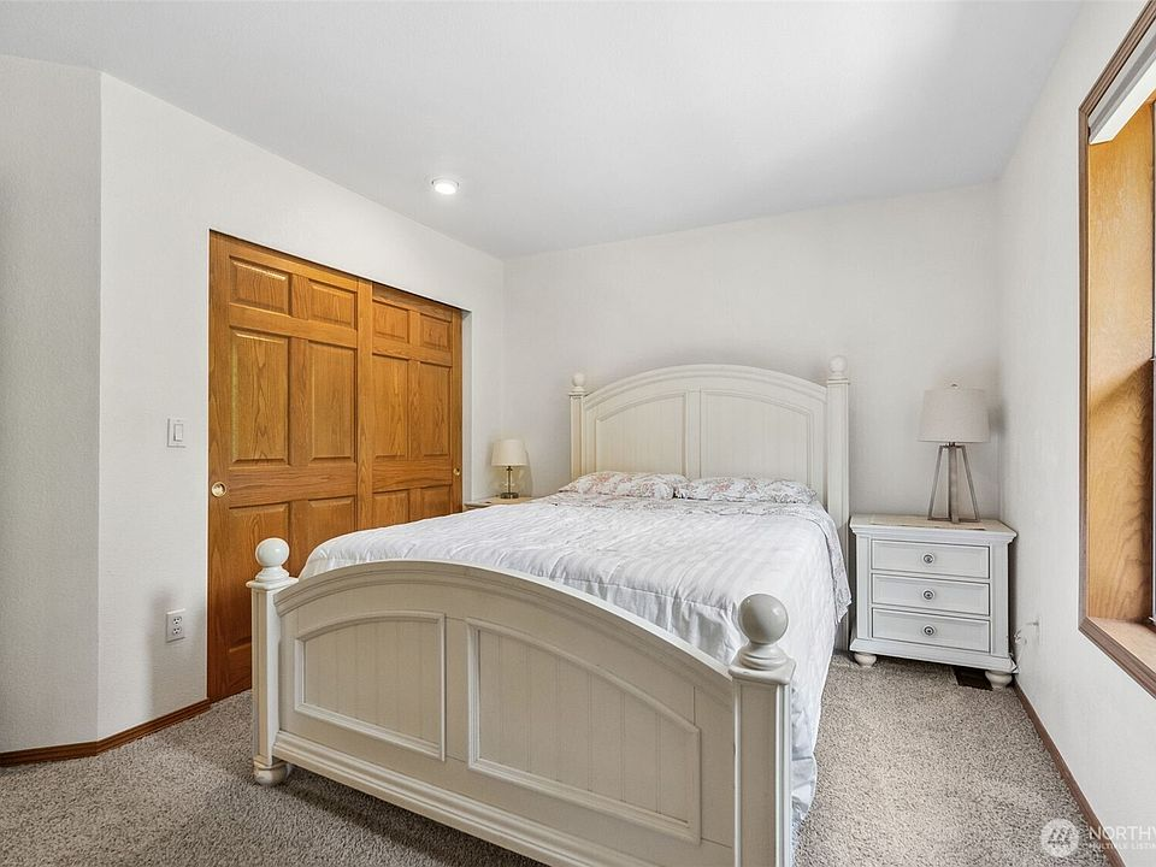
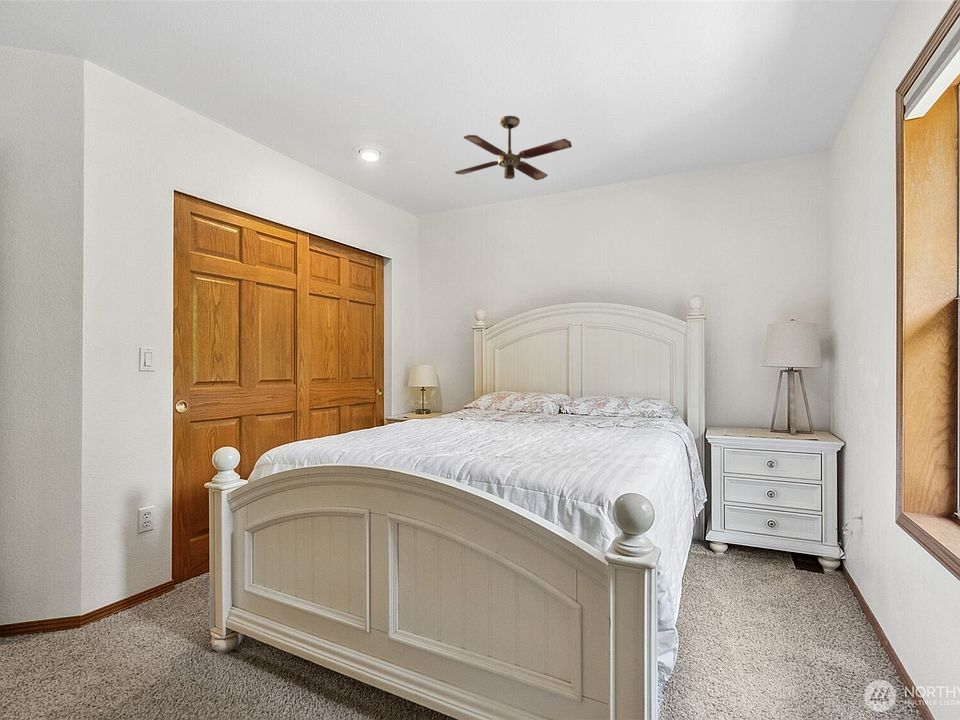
+ ceiling fan [454,115,573,181]
